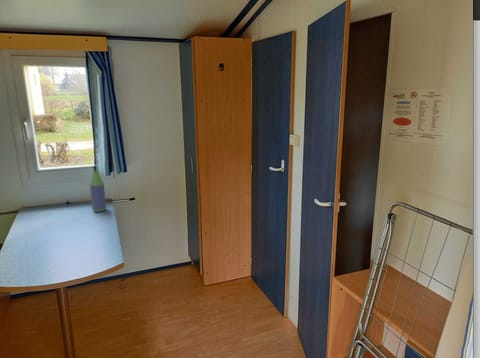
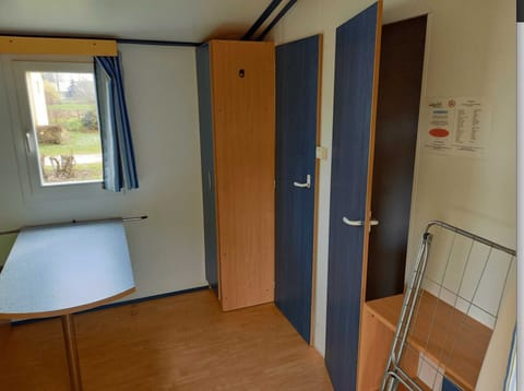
- bottle [89,170,107,213]
